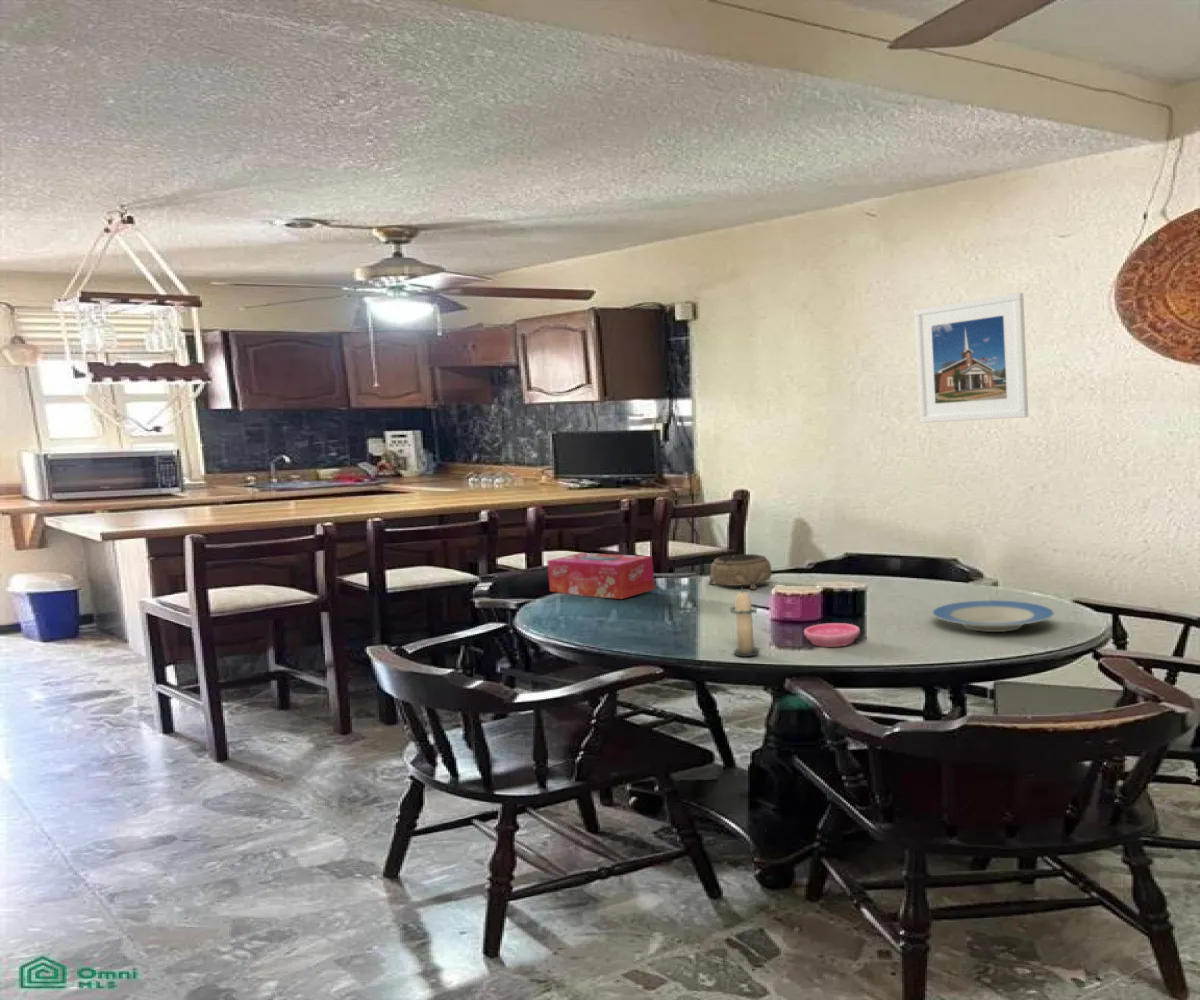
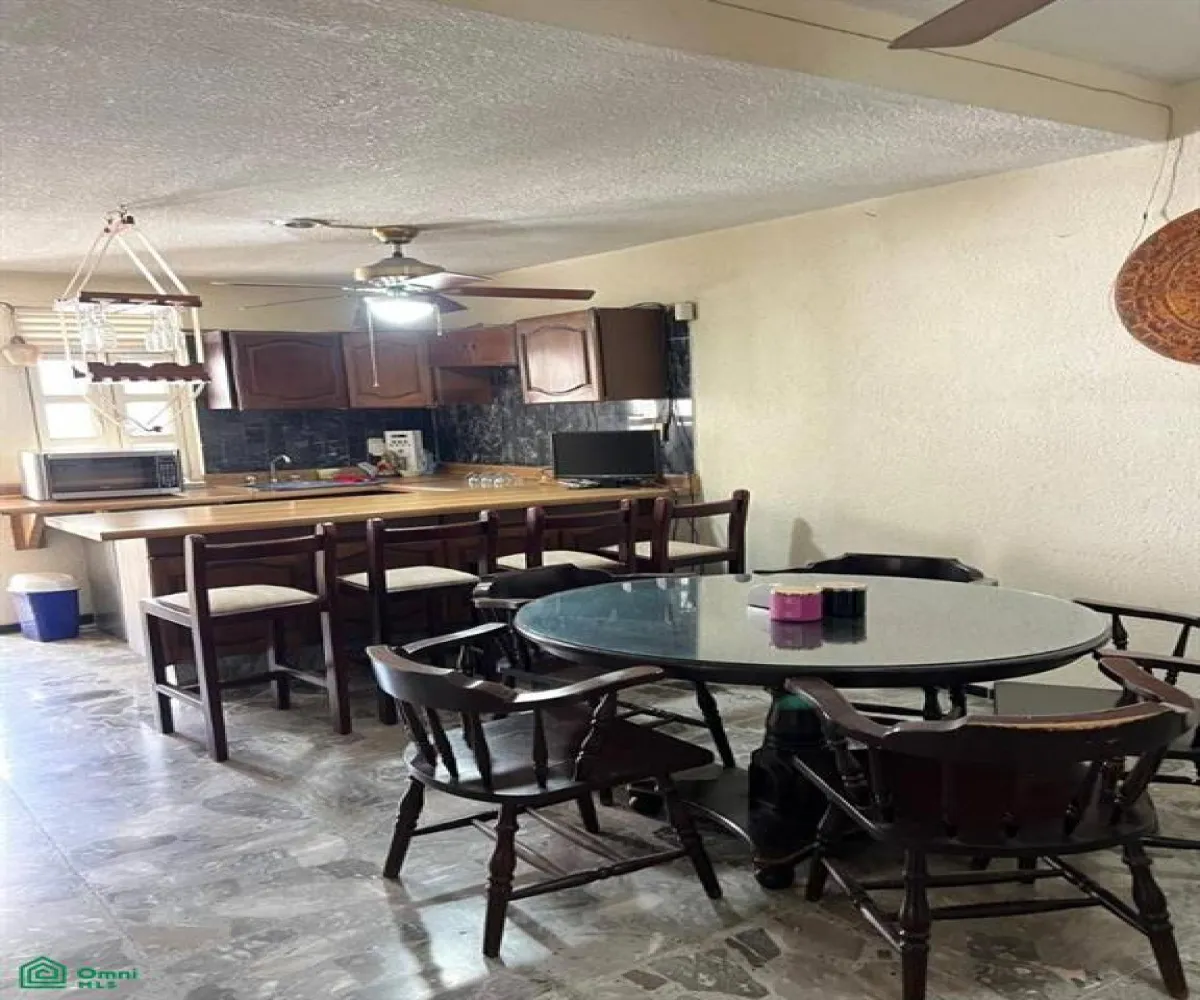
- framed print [913,292,1029,424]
- saucer [803,622,861,648]
- decorative bowl [707,553,772,590]
- tissue box [546,552,656,600]
- candle [729,587,760,657]
- plate [931,599,1056,633]
